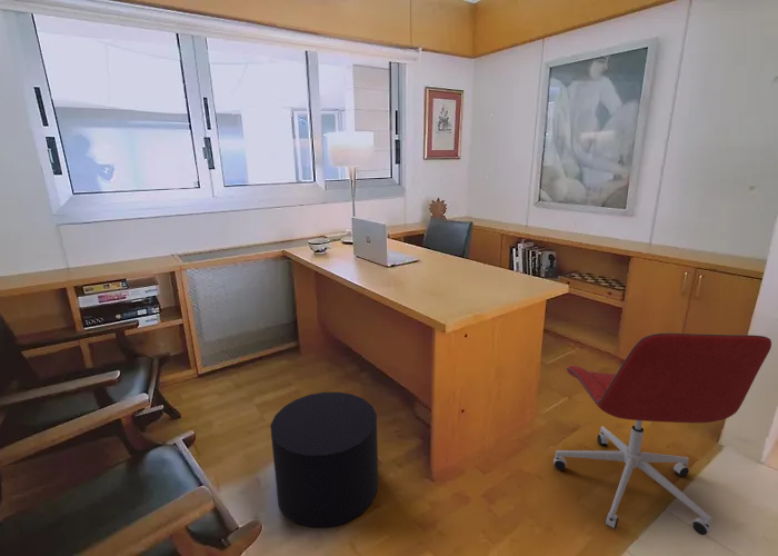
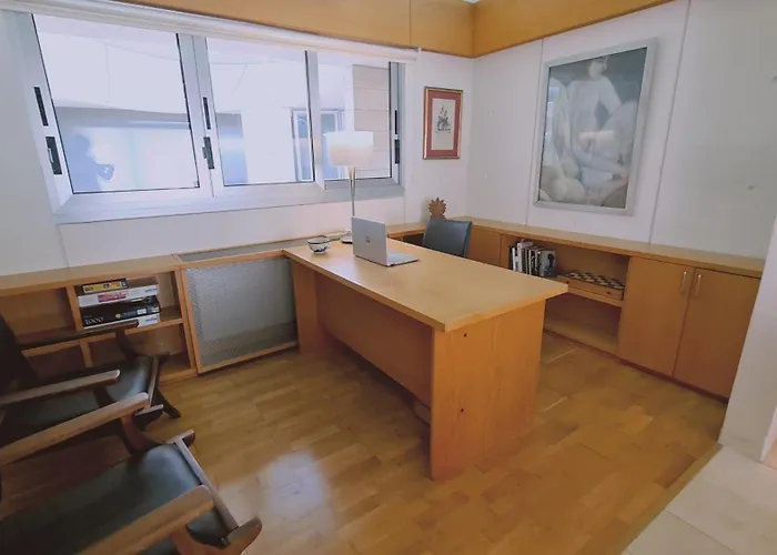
- stool [269,391,379,528]
- office chair [552,332,772,536]
